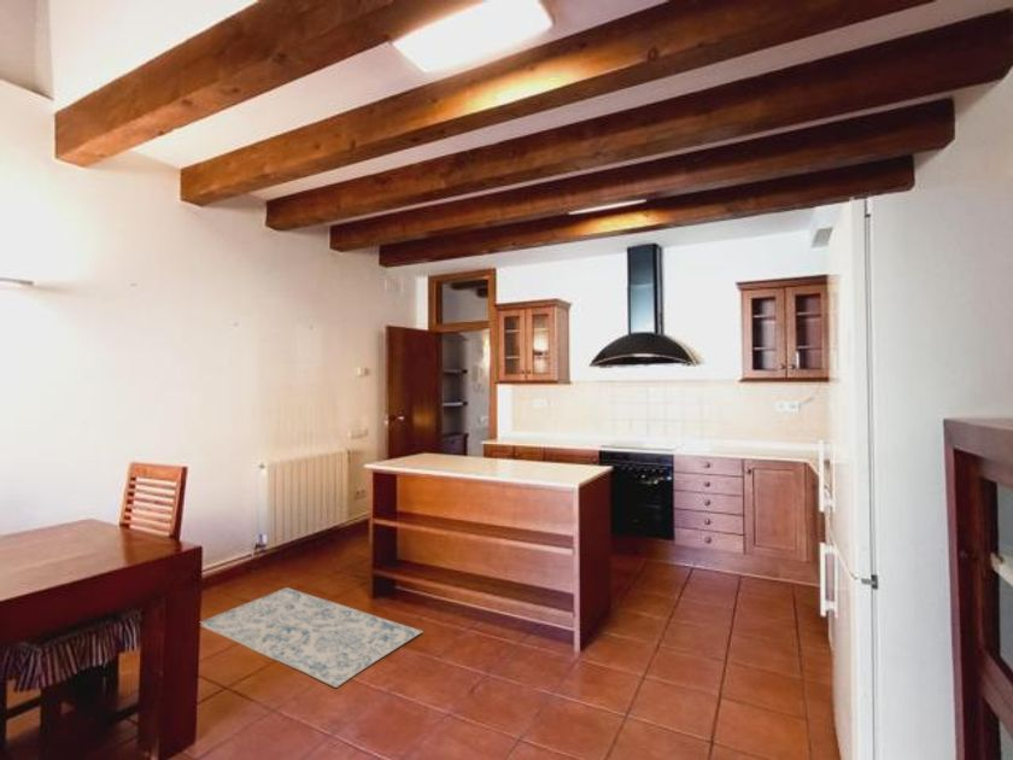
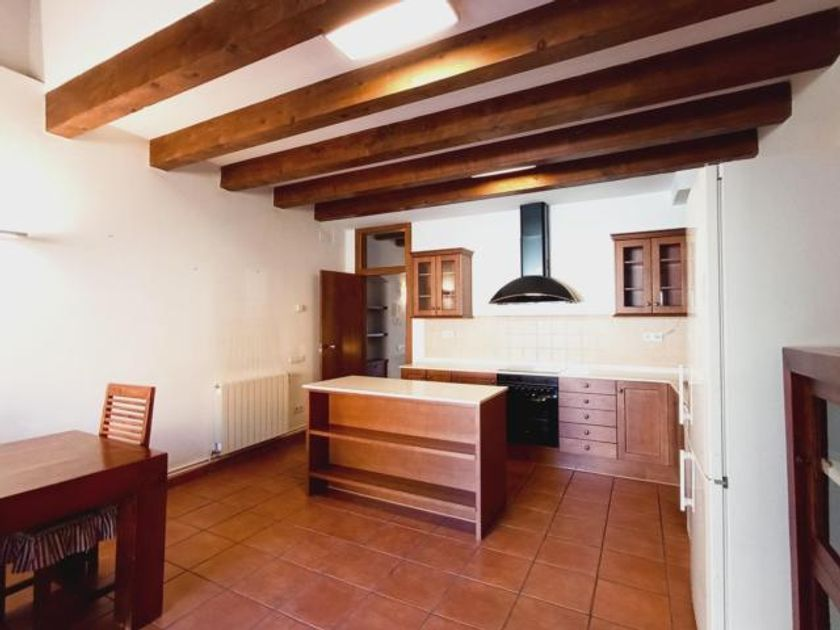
- rug [200,586,424,689]
